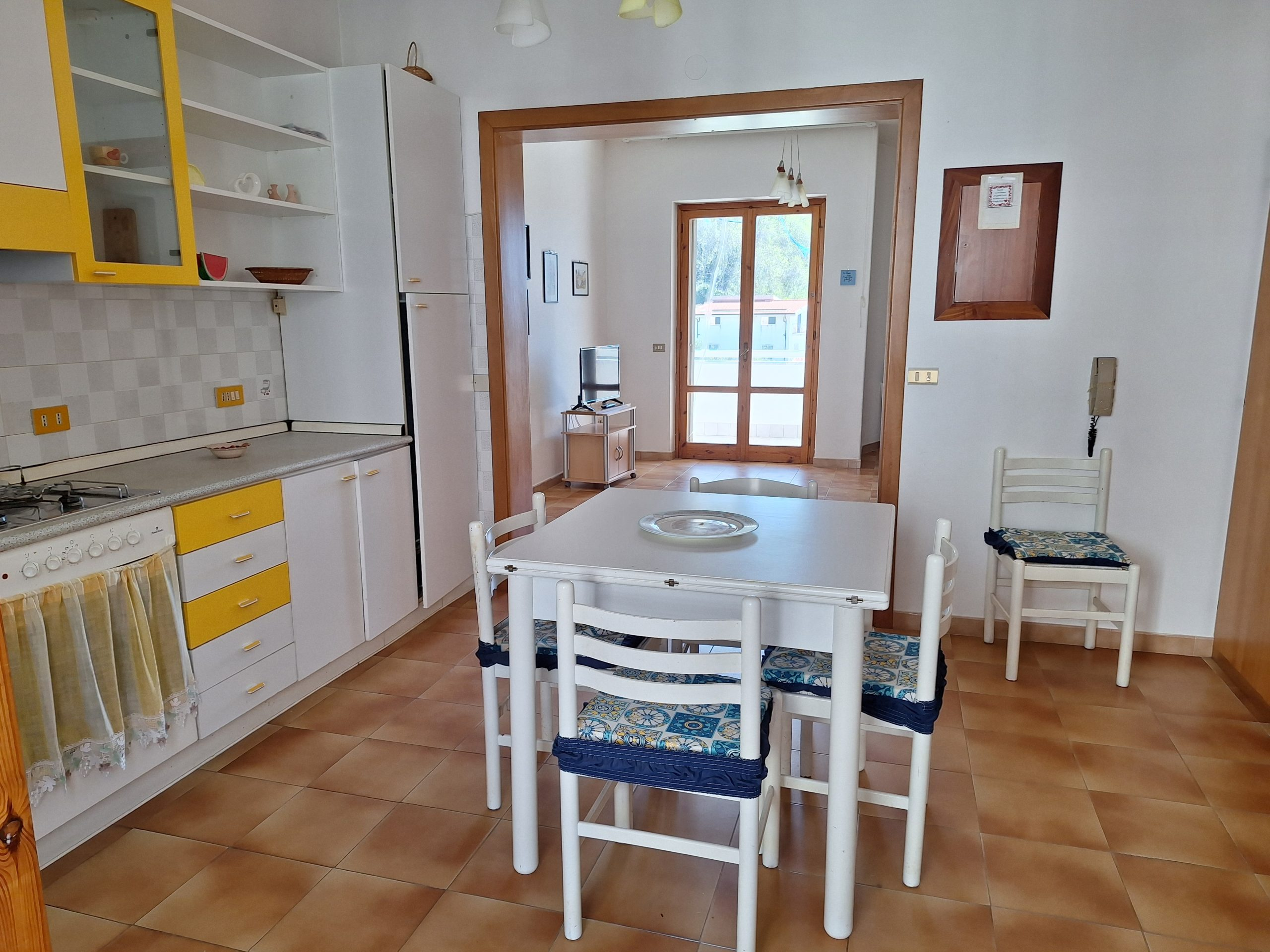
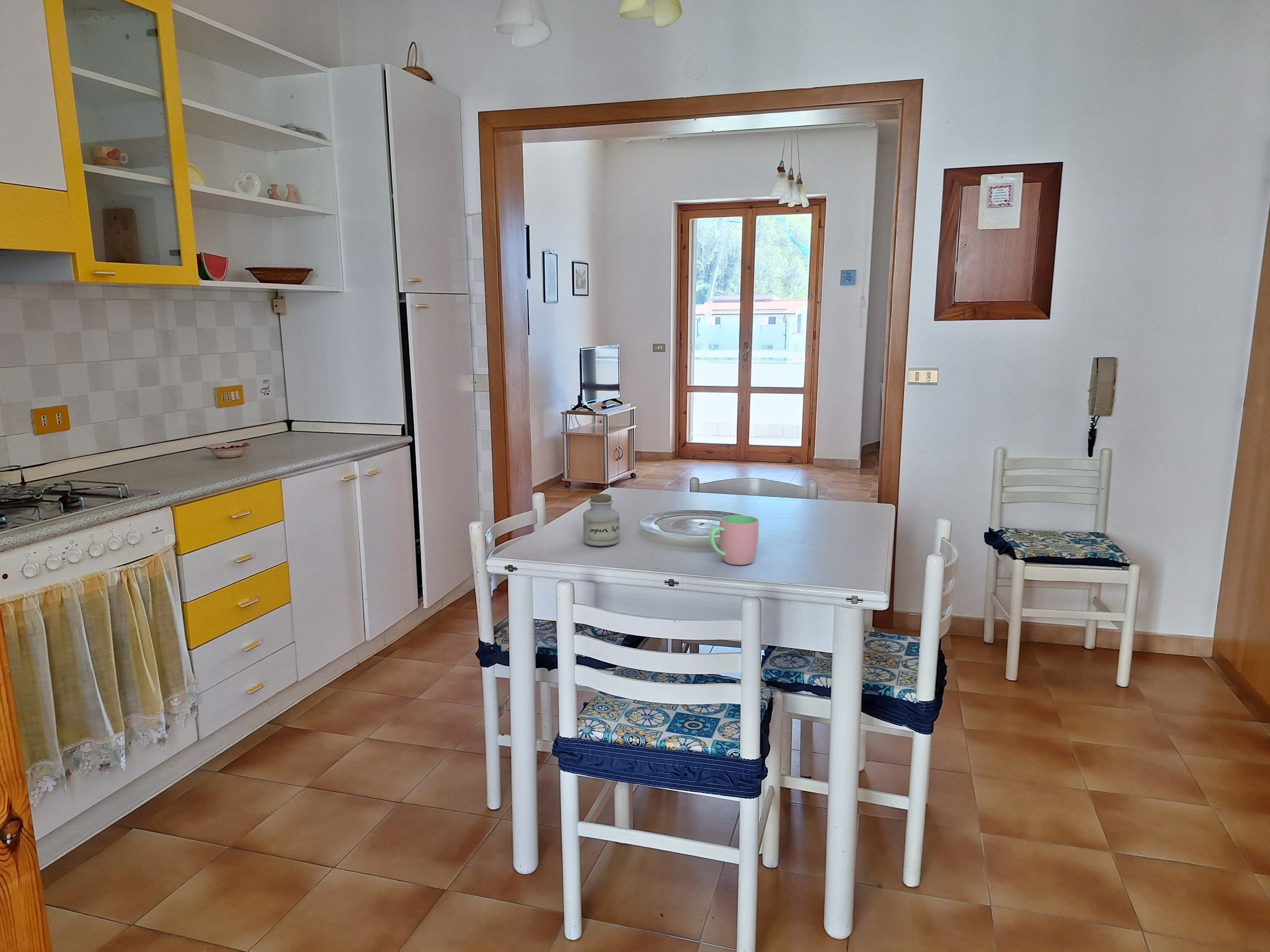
+ cup [708,515,760,565]
+ jar [582,493,620,546]
